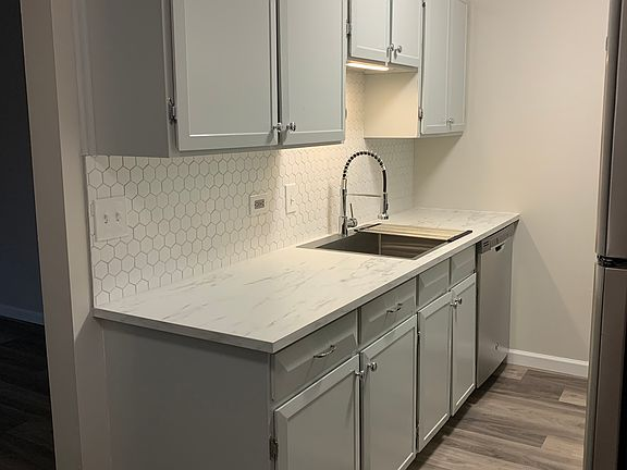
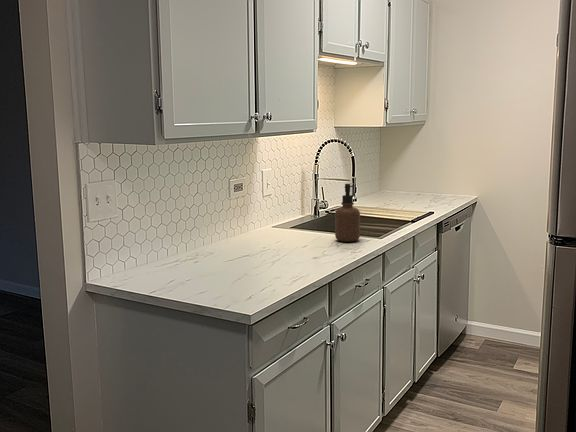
+ soap dispenser [334,183,361,243]
